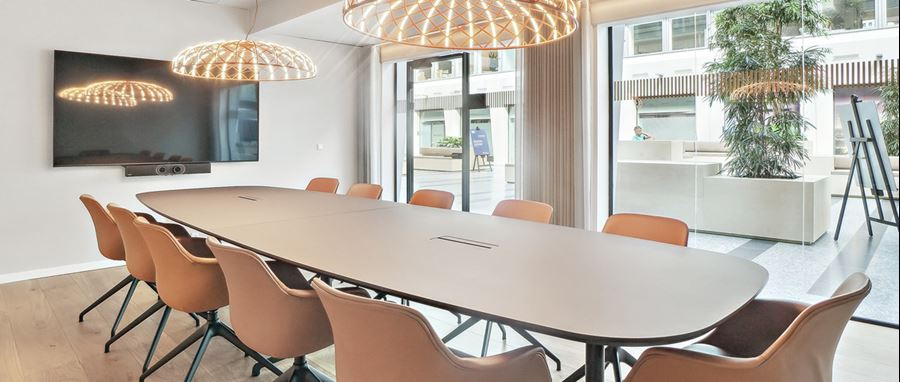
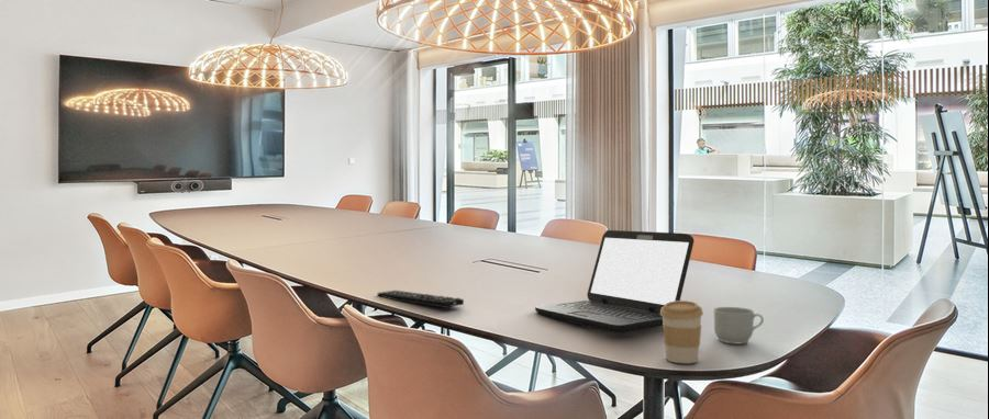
+ coffee cup [660,299,704,364]
+ laptop [534,229,694,335]
+ mug [713,306,765,344]
+ remote control [377,290,465,309]
